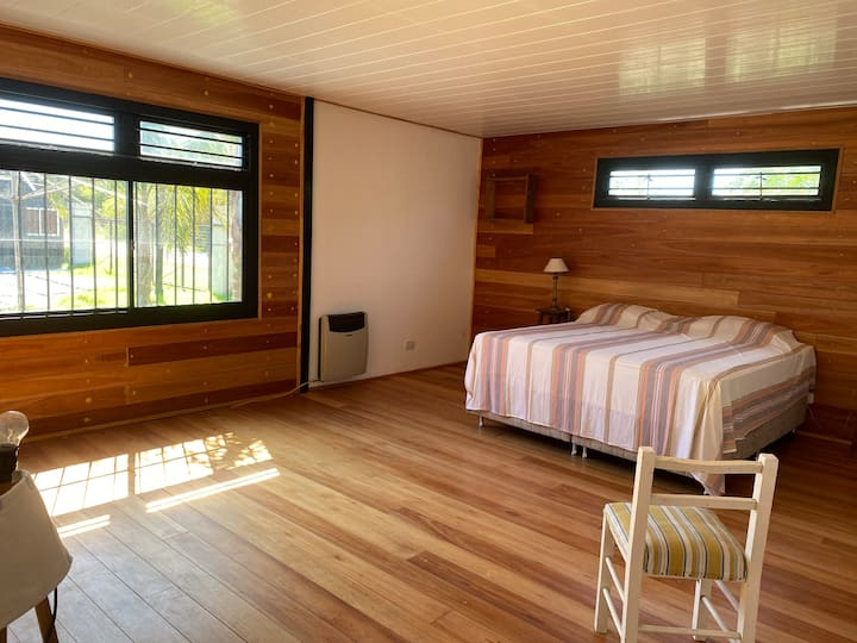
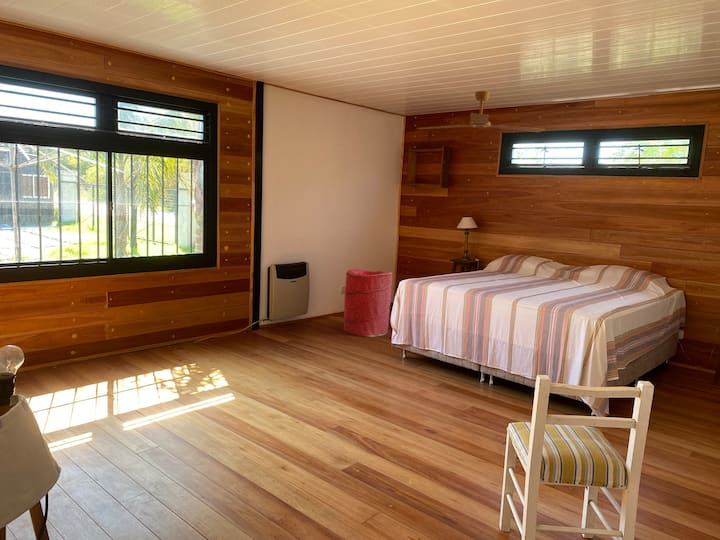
+ ceiling fan [416,90,546,133]
+ laundry hamper [343,268,393,338]
